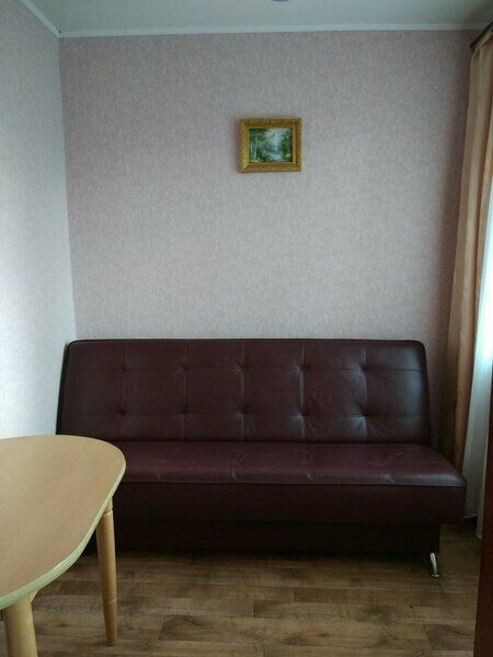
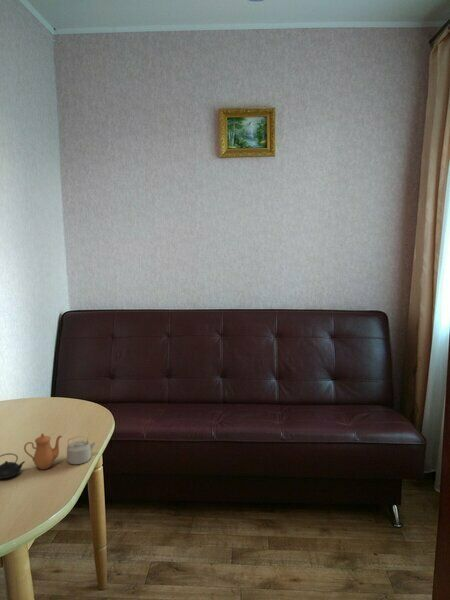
+ teapot [0,432,97,479]
